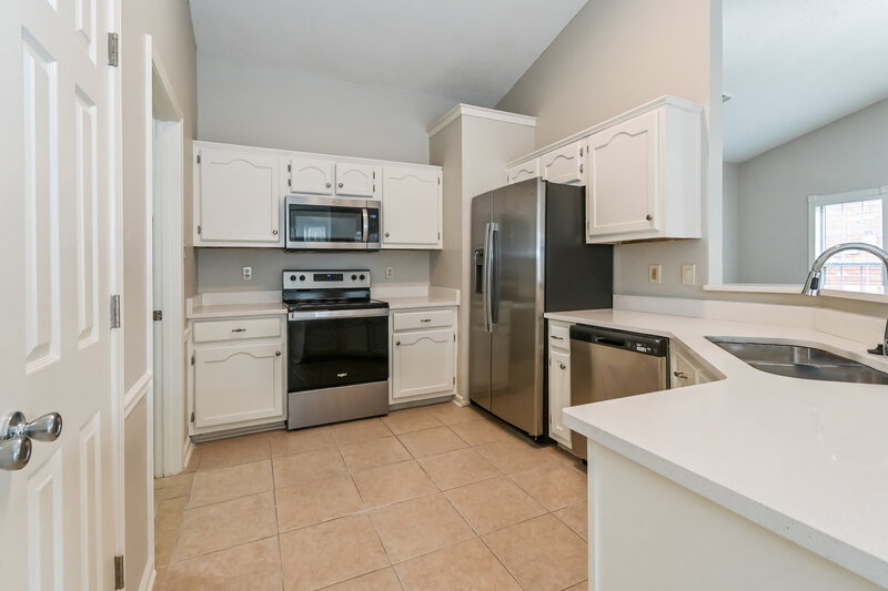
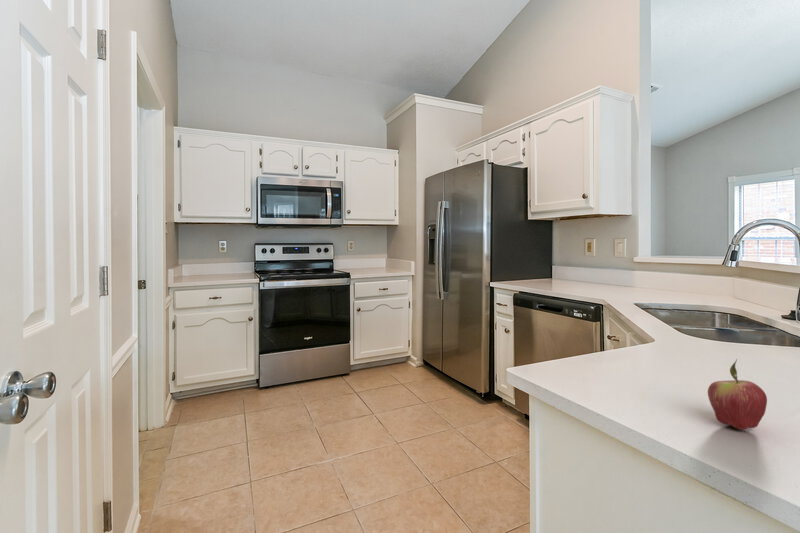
+ fruit [707,358,768,431]
